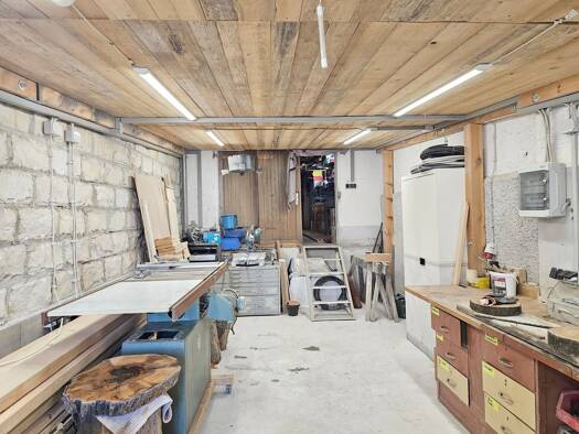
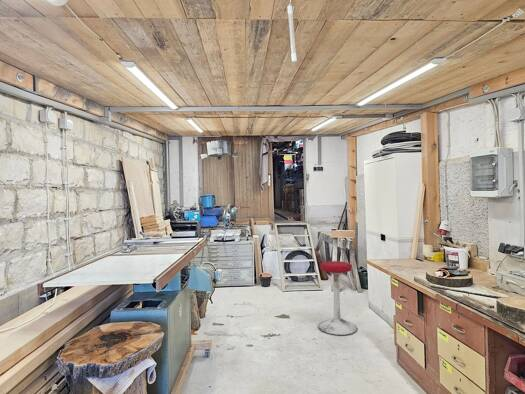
+ stool [317,260,359,336]
